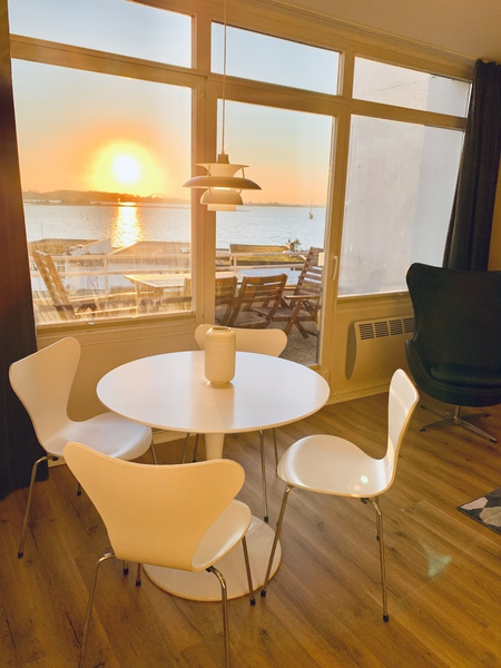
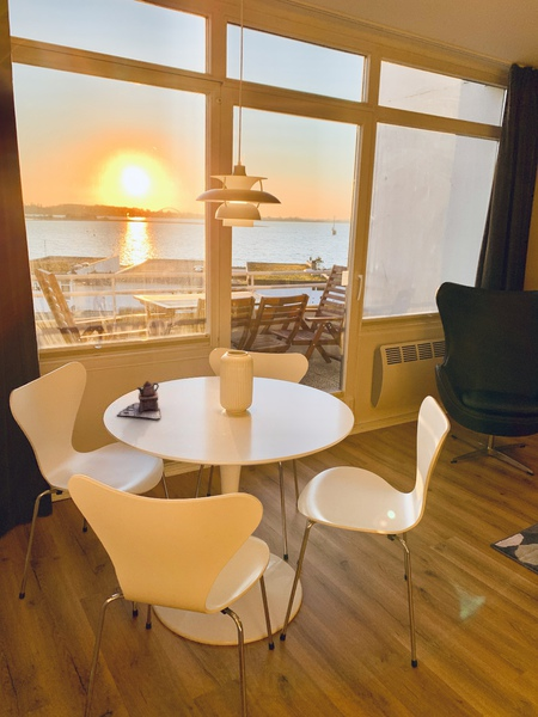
+ teapot [116,380,163,421]
